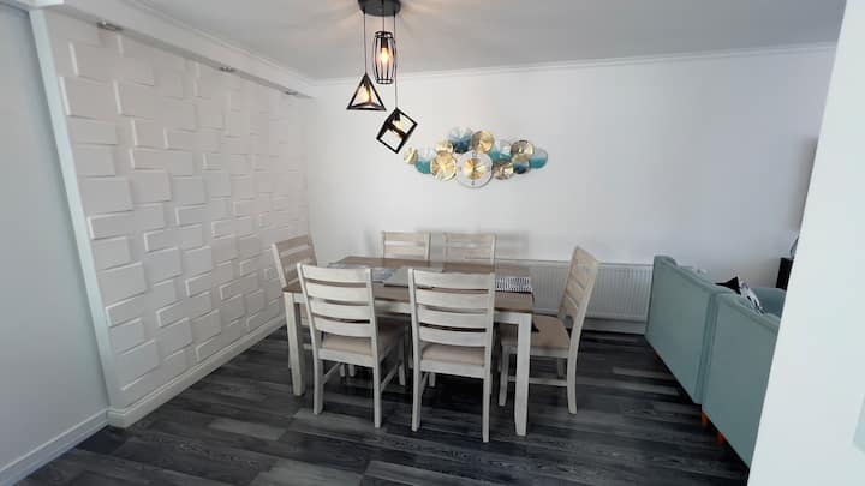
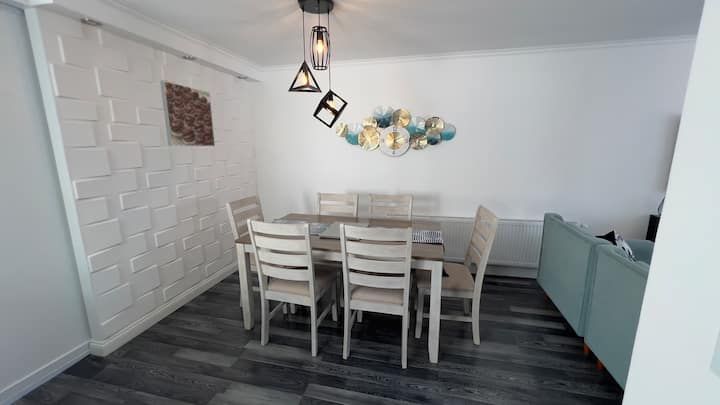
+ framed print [159,80,216,147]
